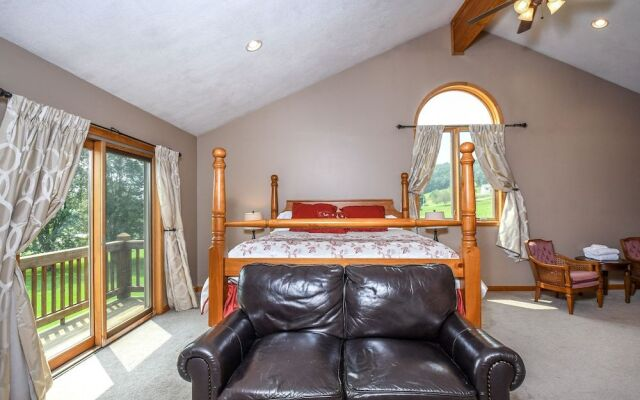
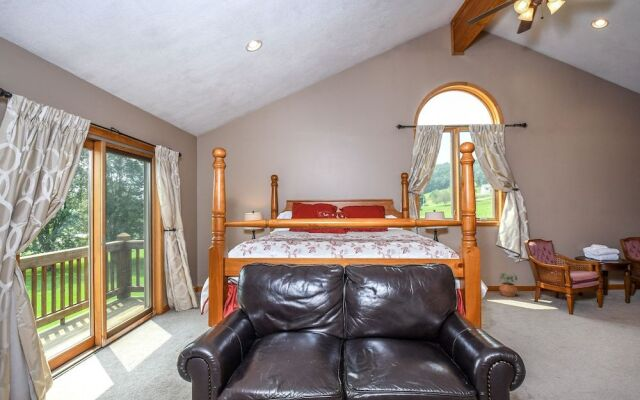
+ potted plant [498,272,519,297]
